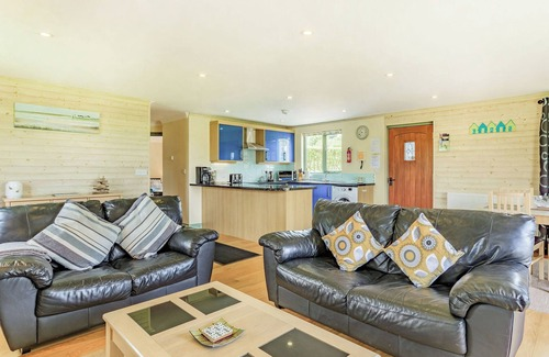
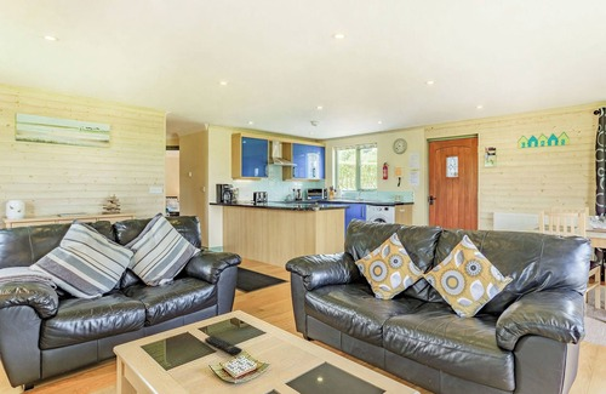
+ remote control [204,335,244,356]
